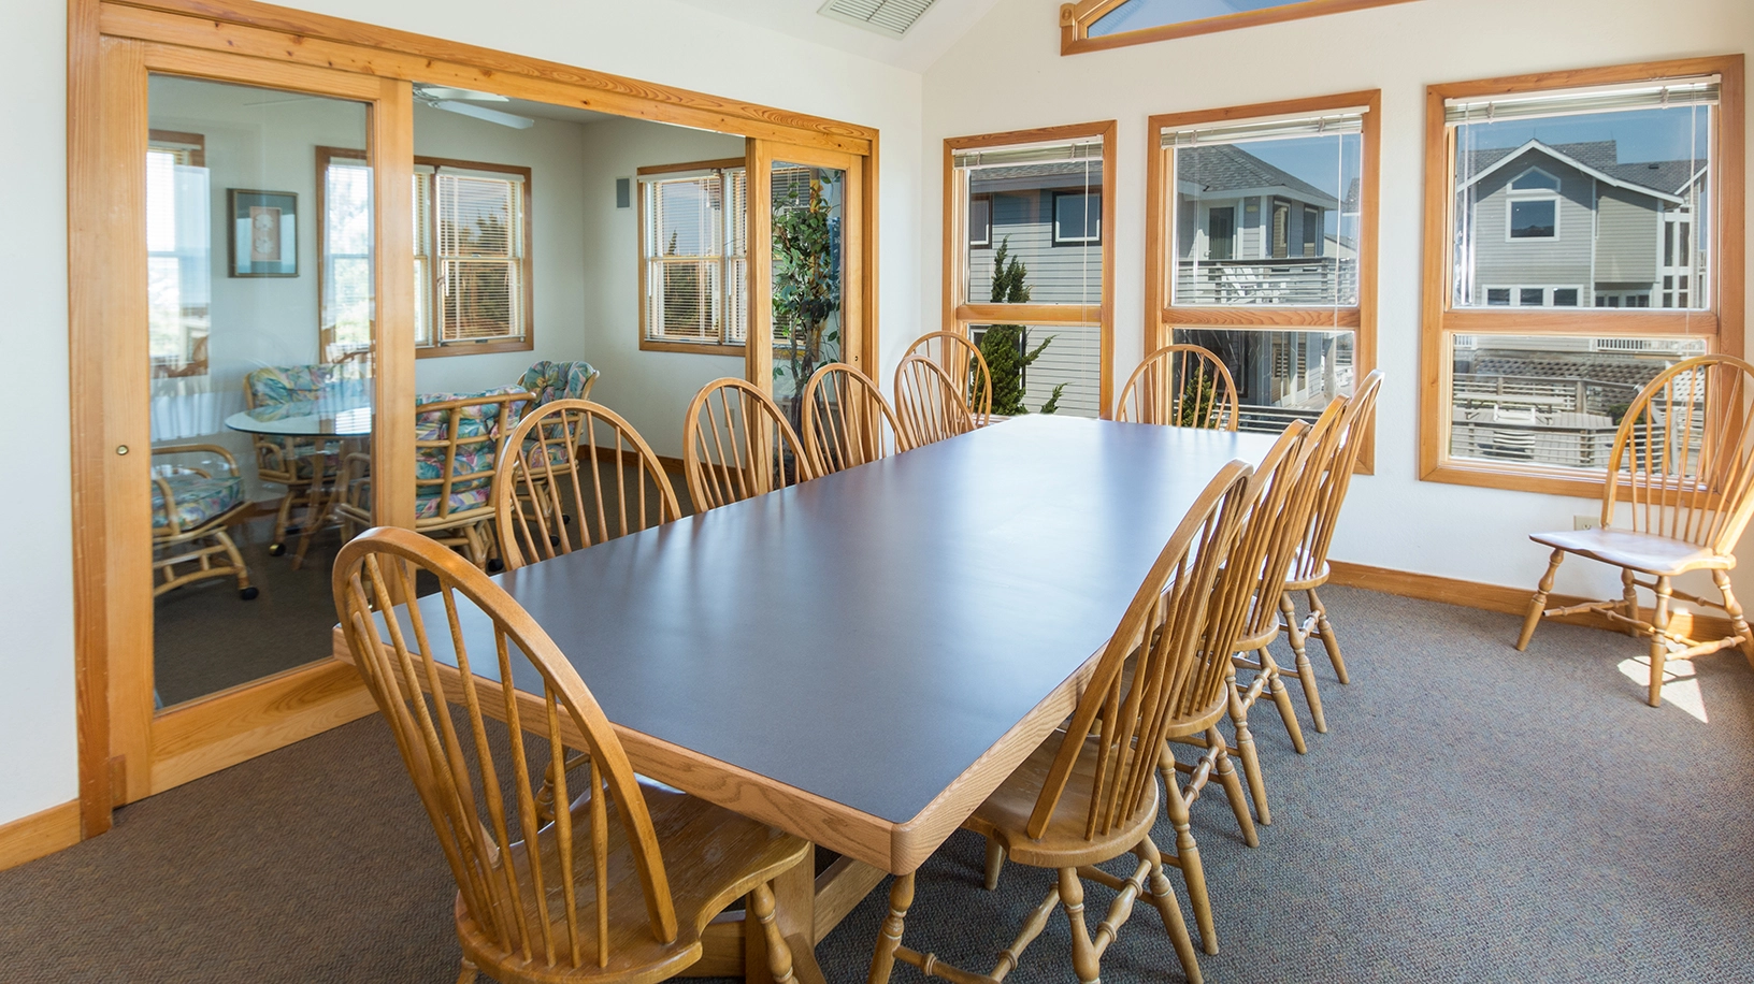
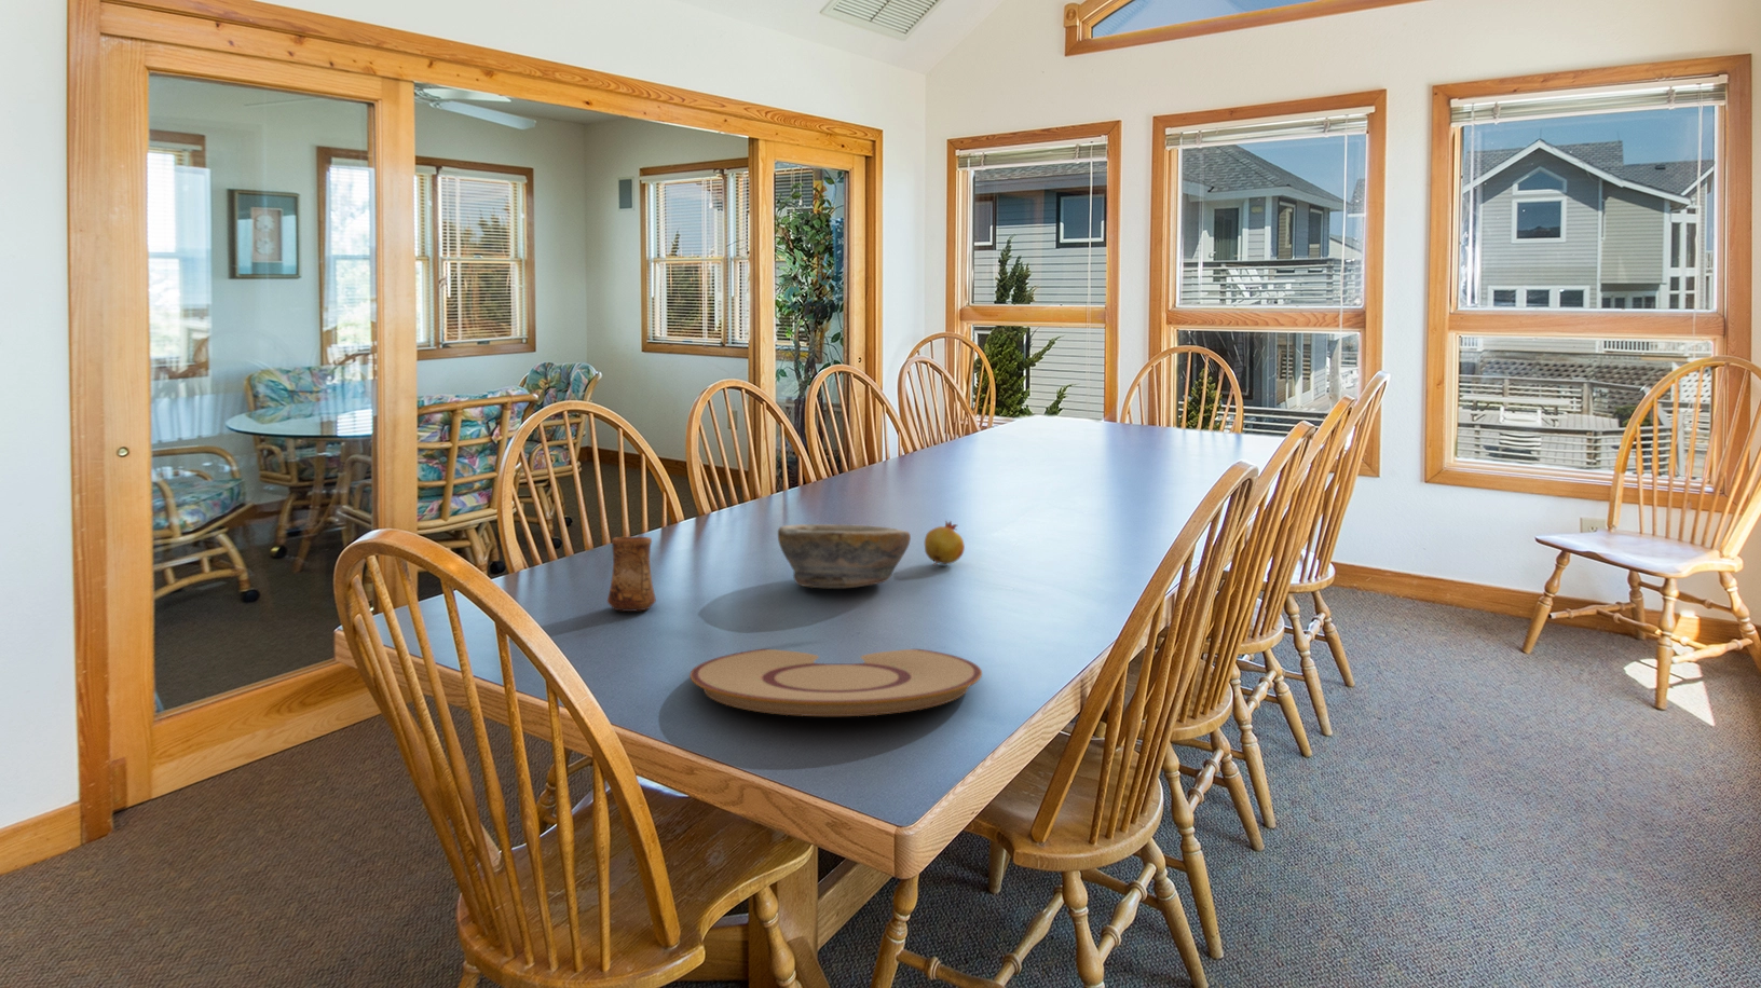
+ bowl [776,524,912,589]
+ plate [688,648,983,717]
+ cup [606,536,657,613]
+ fruit [924,519,965,567]
